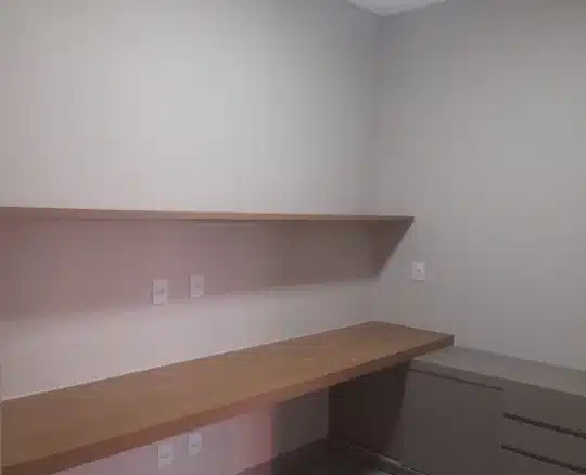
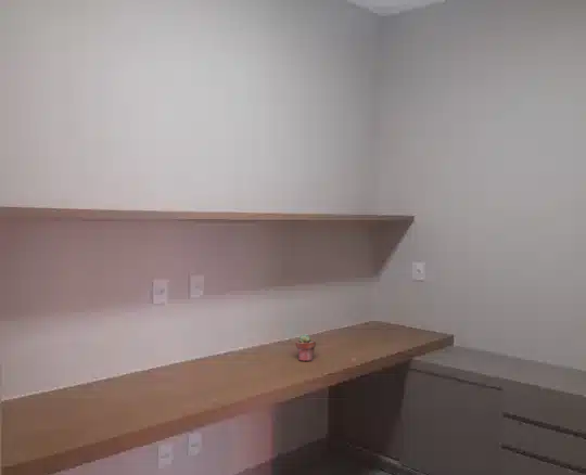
+ potted succulent [295,333,317,362]
